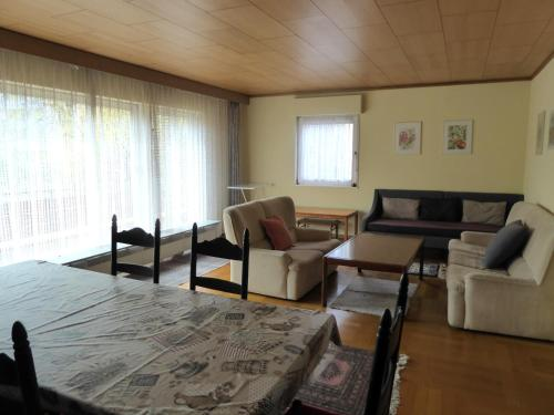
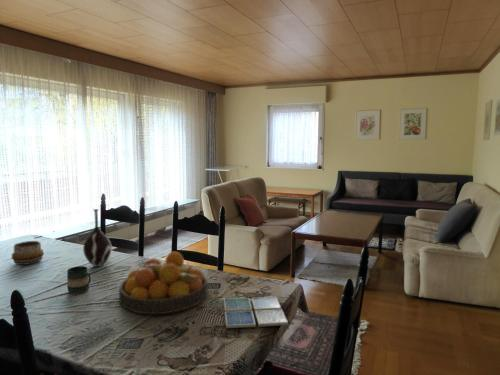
+ drink coaster [223,296,289,329]
+ decorative bowl [10,240,45,266]
+ vase [82,208,113,268]
+ fruit bowl [118,251,208,315]
+ mug [66,265,92,296]
